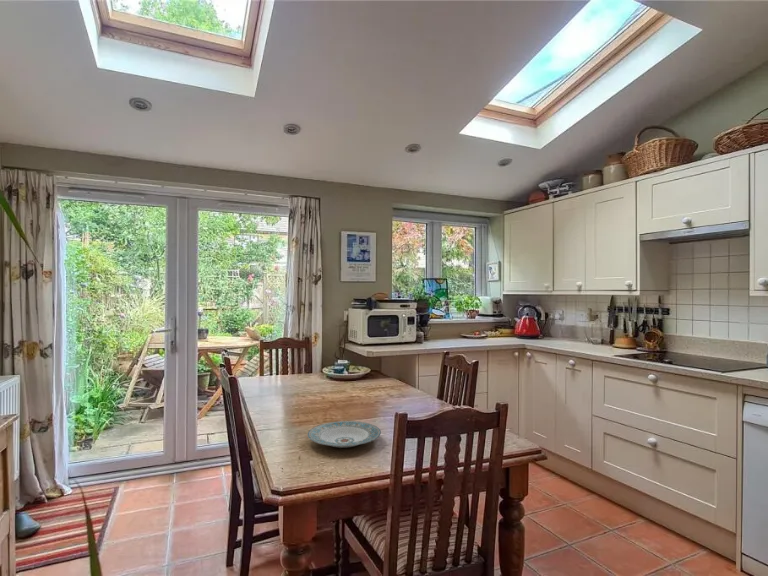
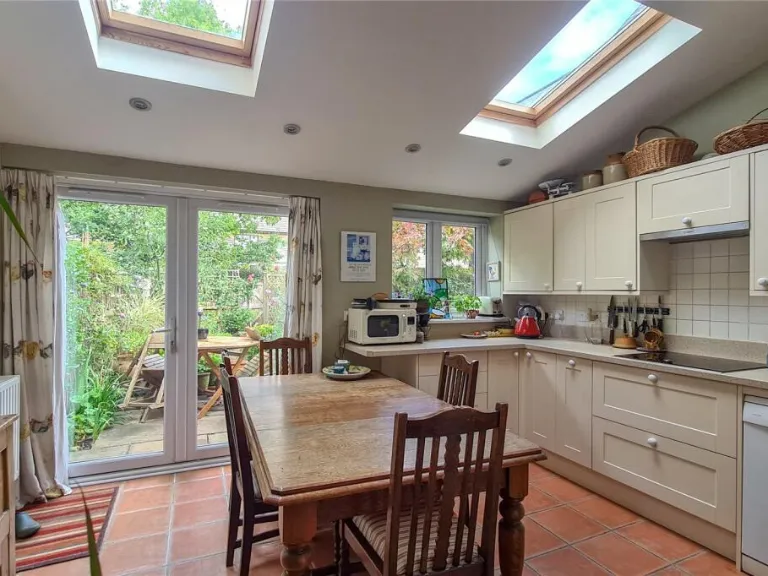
- plate [307,420,382,449]
